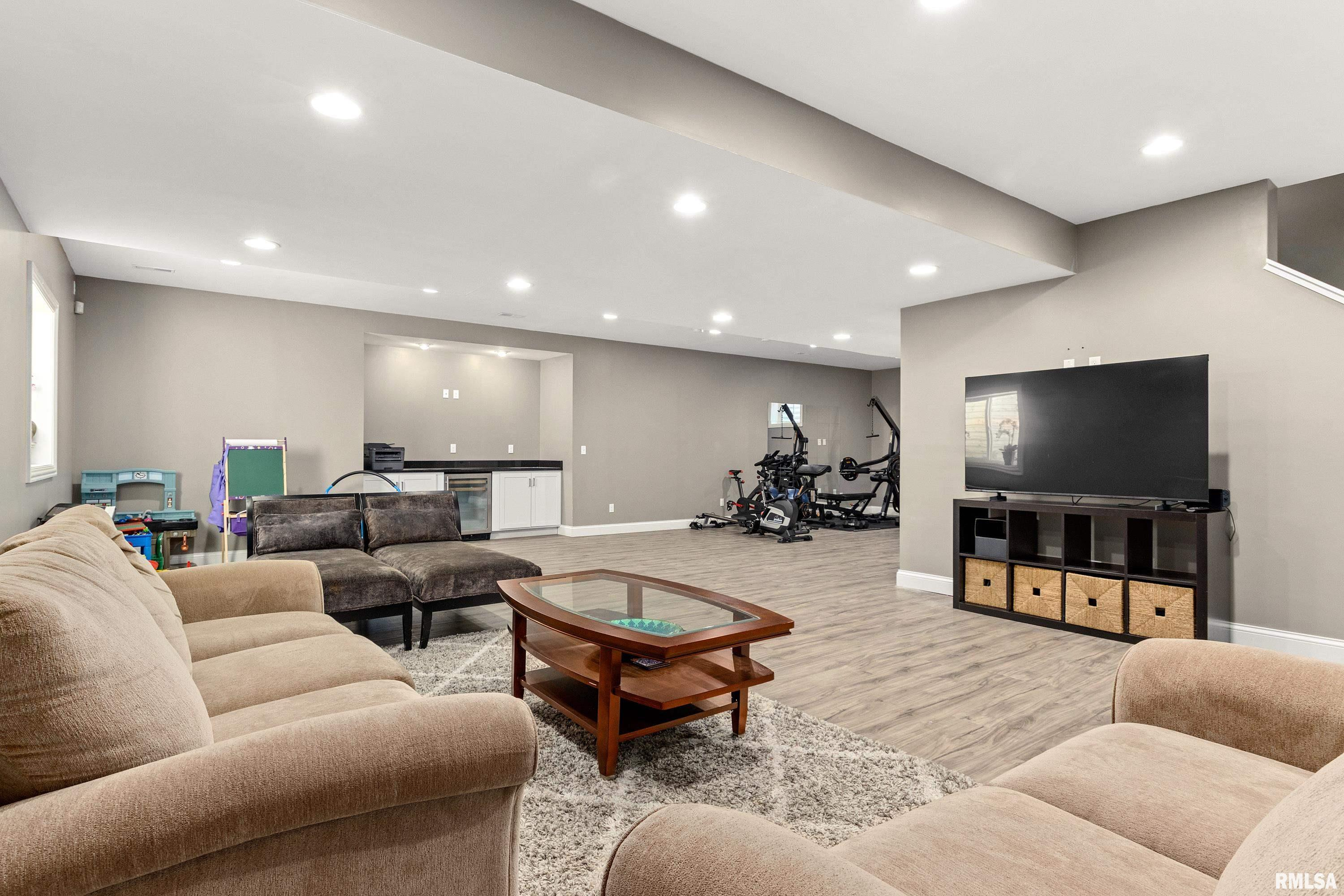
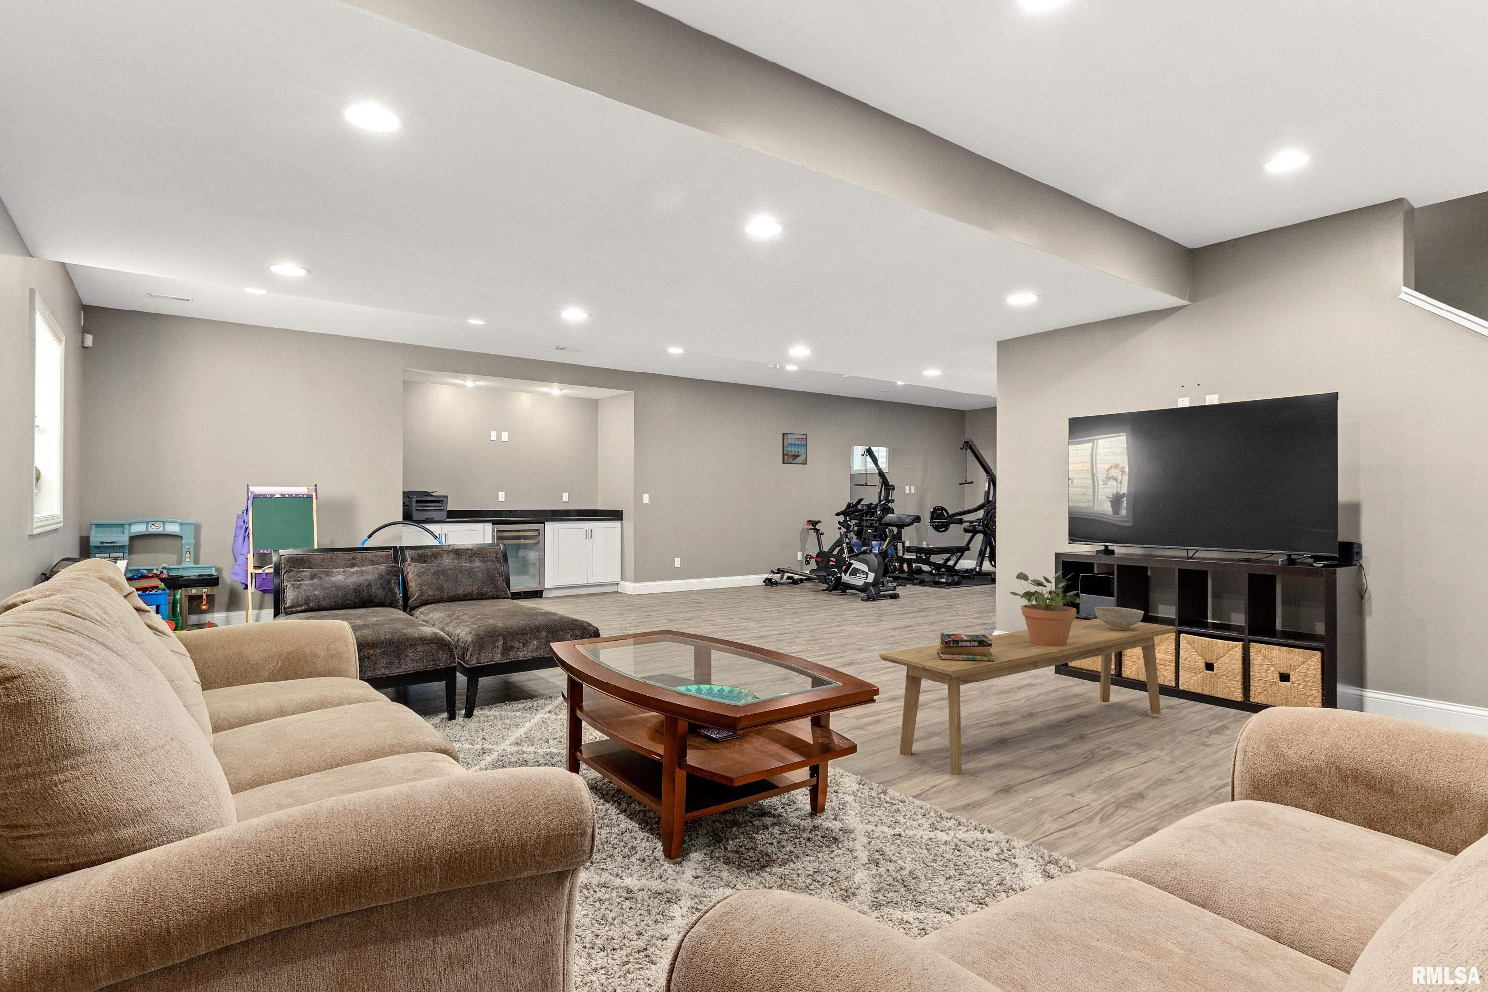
+ books [937,633,995,661]
+ bench [879,618,1177,775]
+ potted plant [1010,571,1085,647]
+ decorative bowl [1094,606,1145,630]
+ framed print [782,432,807,465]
